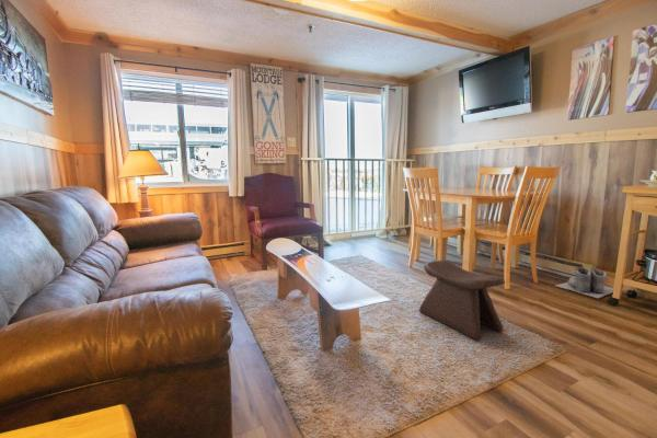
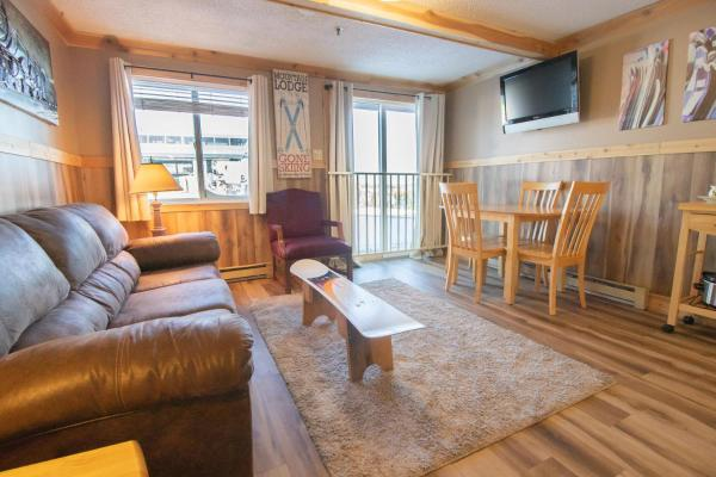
- stool [418,260,506,342]
- boots [555,265,614,299]
